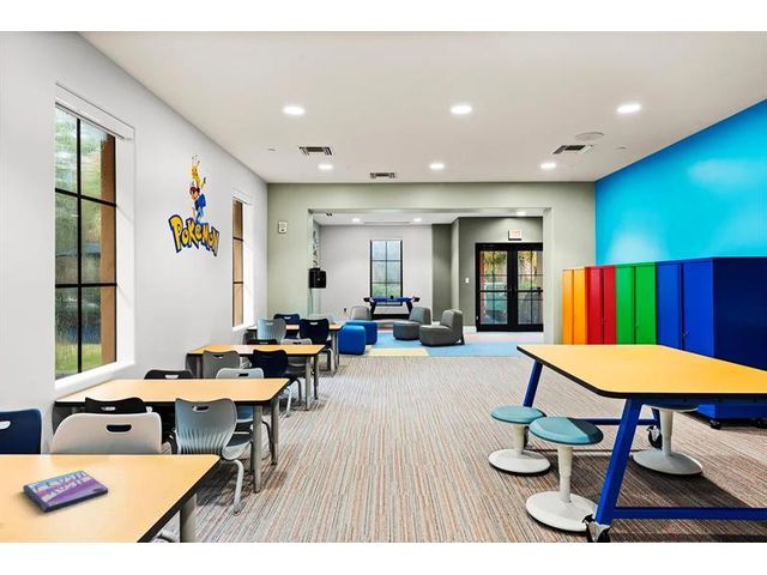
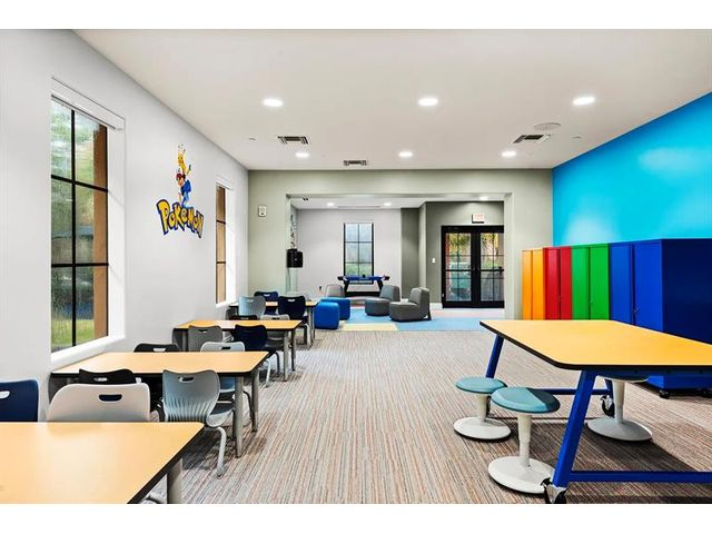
- video game case [22,470,109,513]
